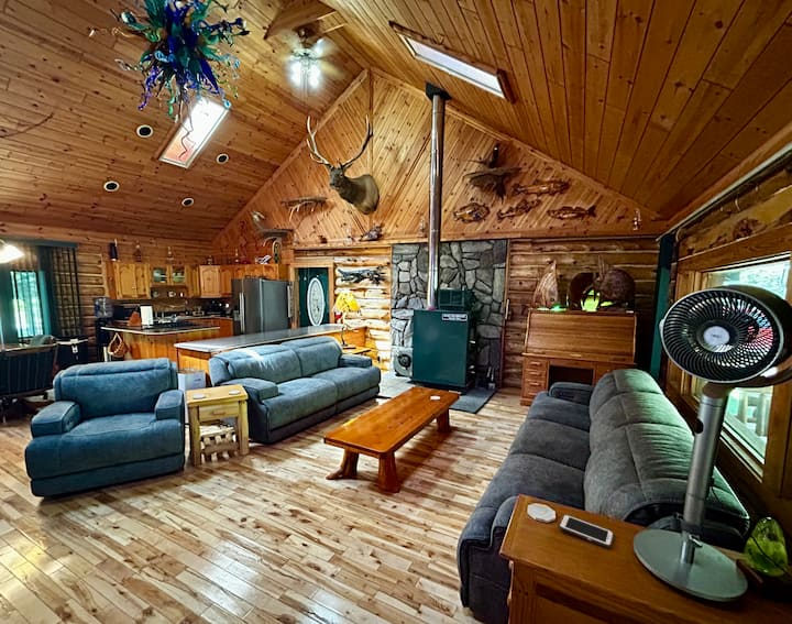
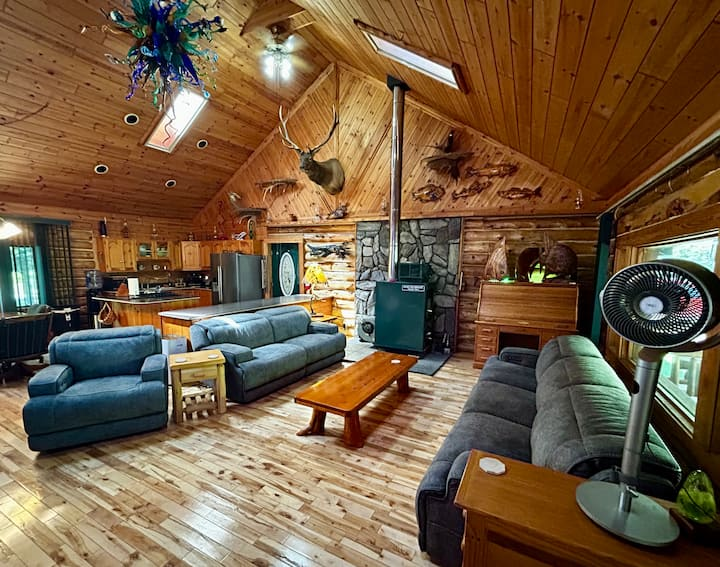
- cell phone [558,514,615,548]
